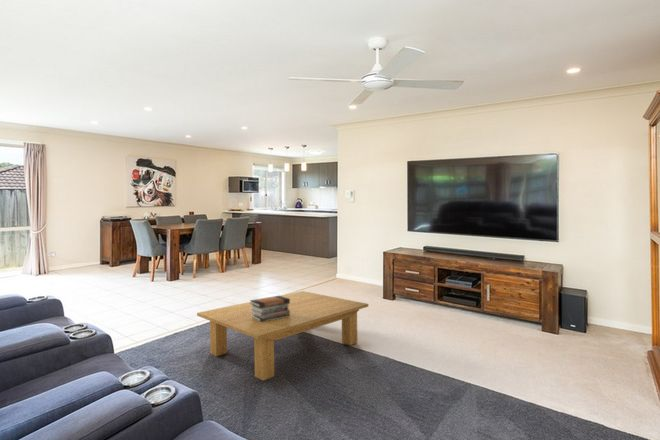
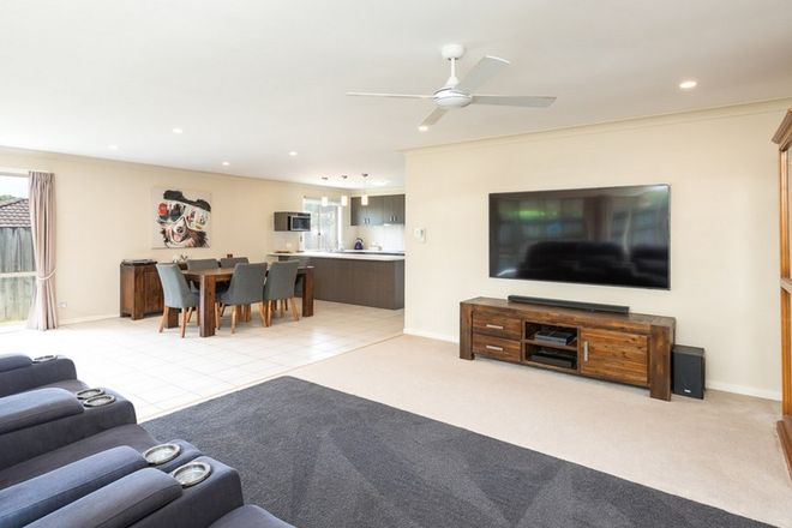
- book stack [249,295,290,322]
- coffee table [196,290,369,381]
